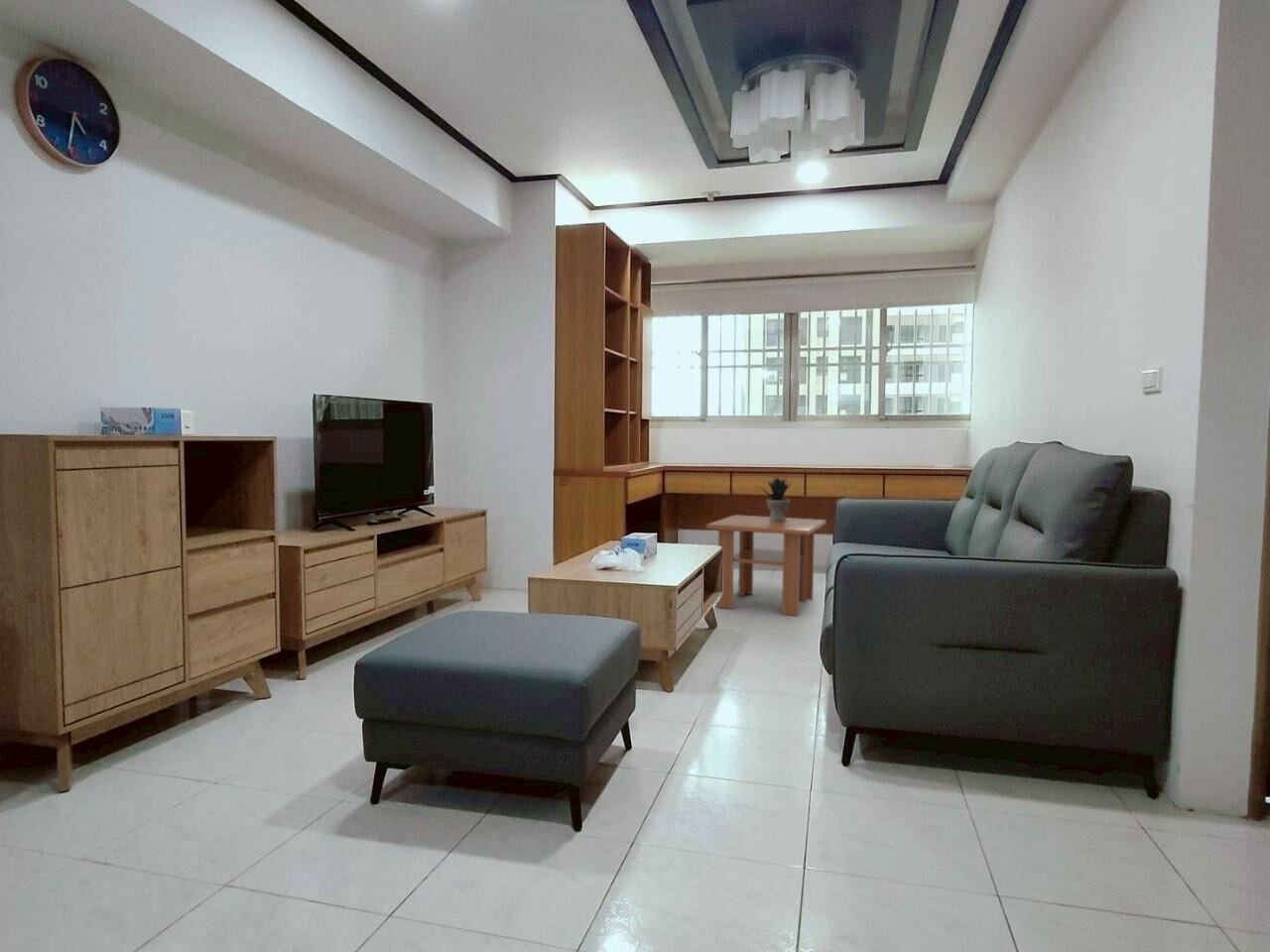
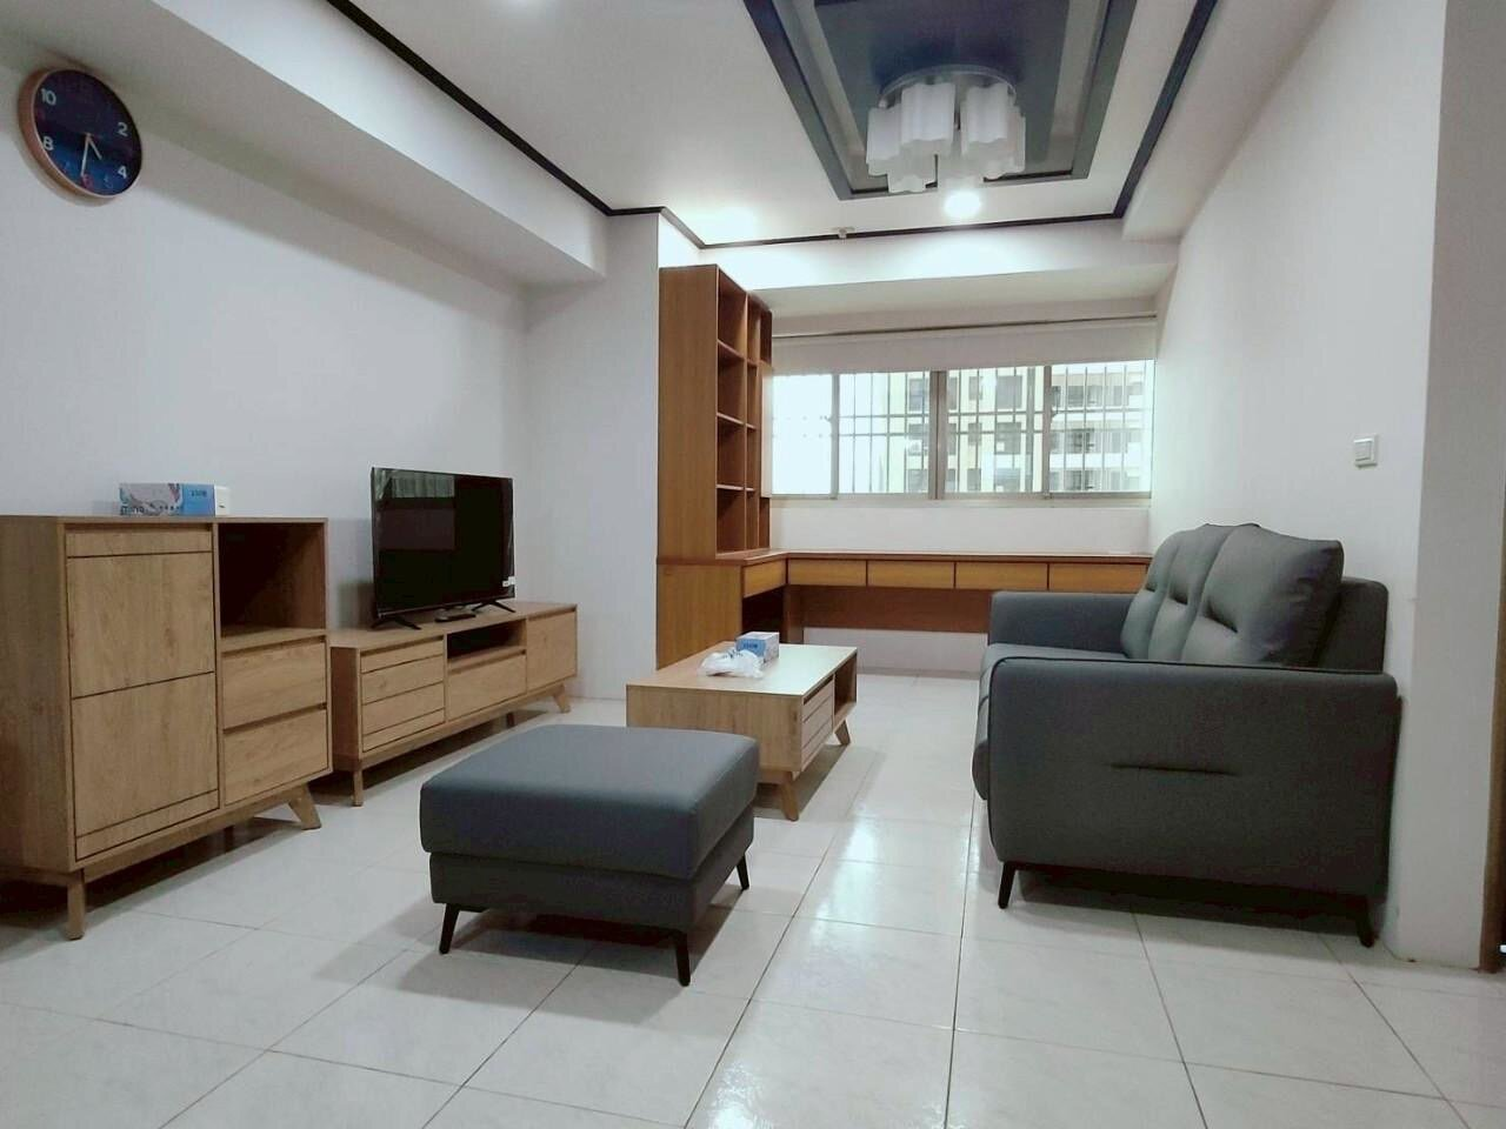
- coffee table [705,514,826,617]
- potted plant [759,472,793,522]
